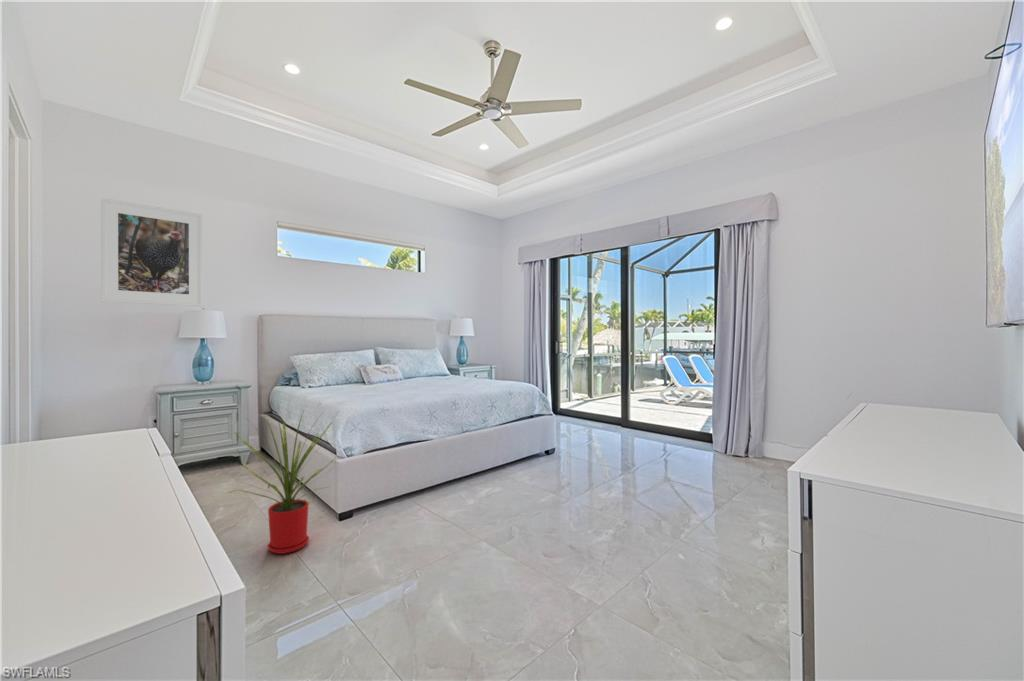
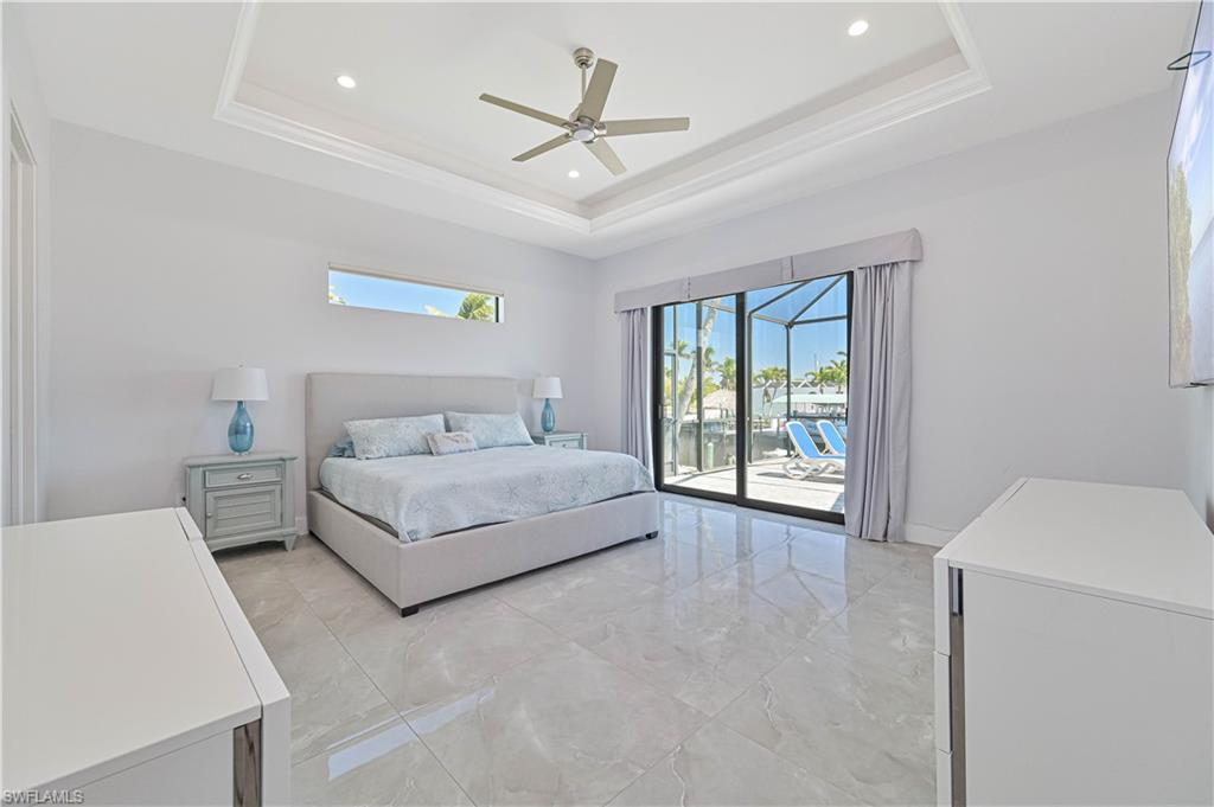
- house plant [226,408,336,555]
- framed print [100,197,204,307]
